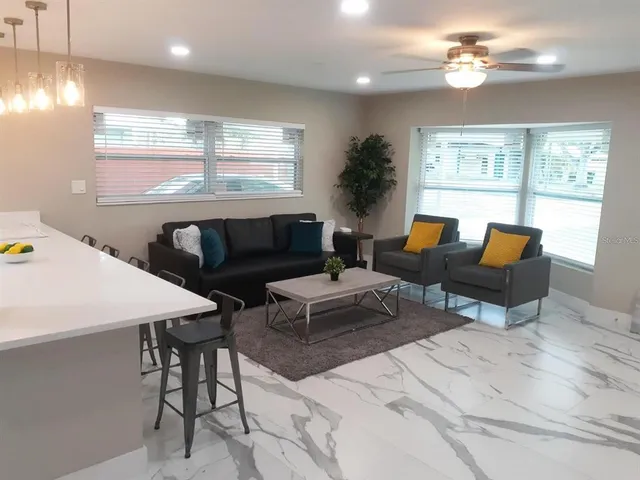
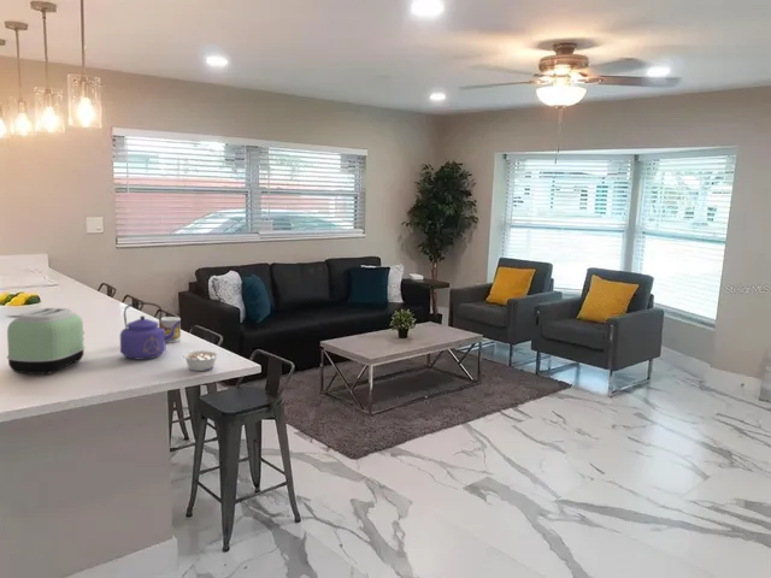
+ mug [160,315,182,343]
+ toaster [6,307,87,376]
+ kettle [119,301,182,361]
+ legume [182,349,220,372]
